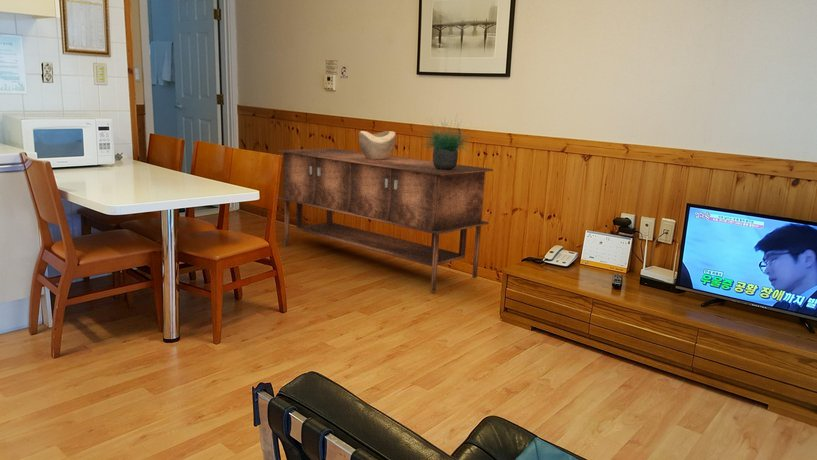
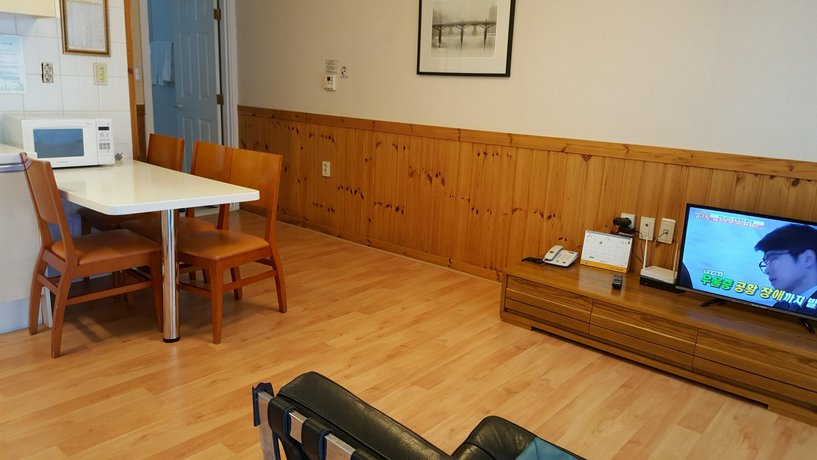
- potted plant [419,114,469,170]
- decorative bowl [358,130,397,159]
- sideboard [277,147,494,293]
